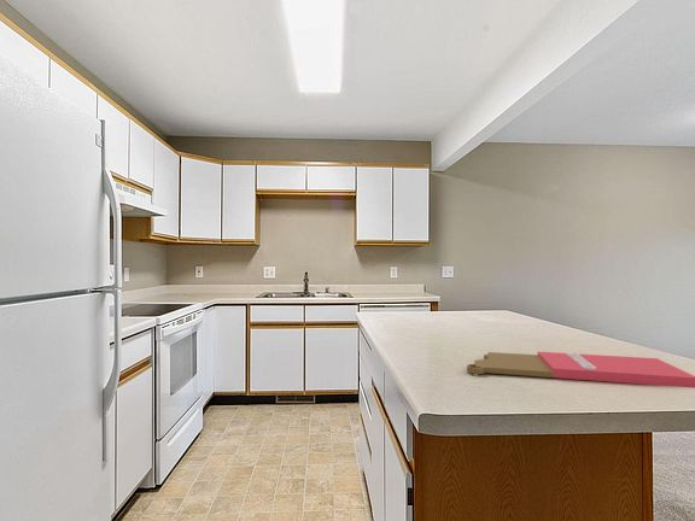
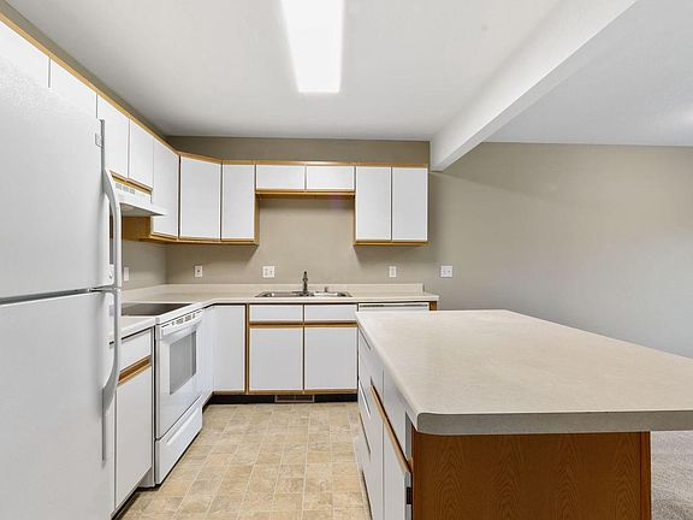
- cutting board [466,351,695,388]
